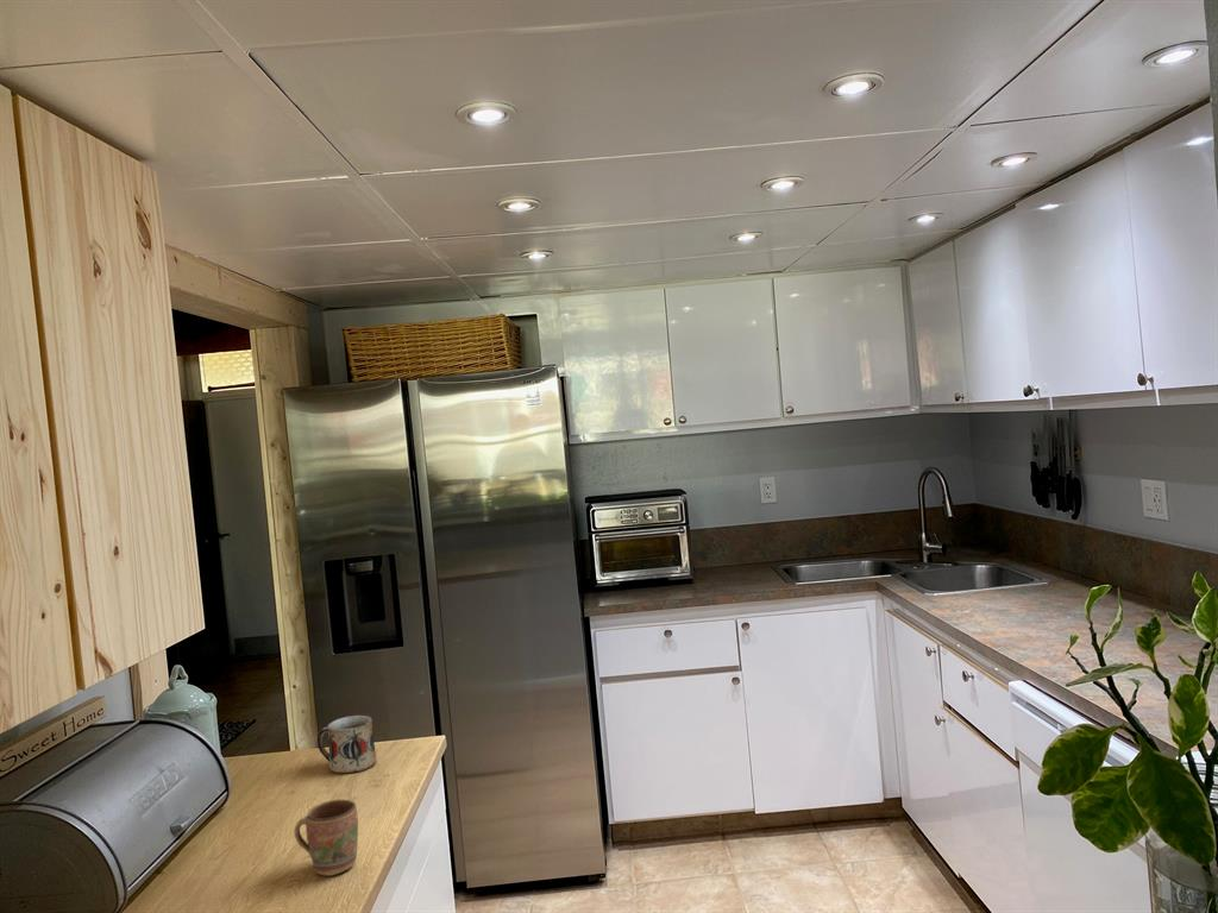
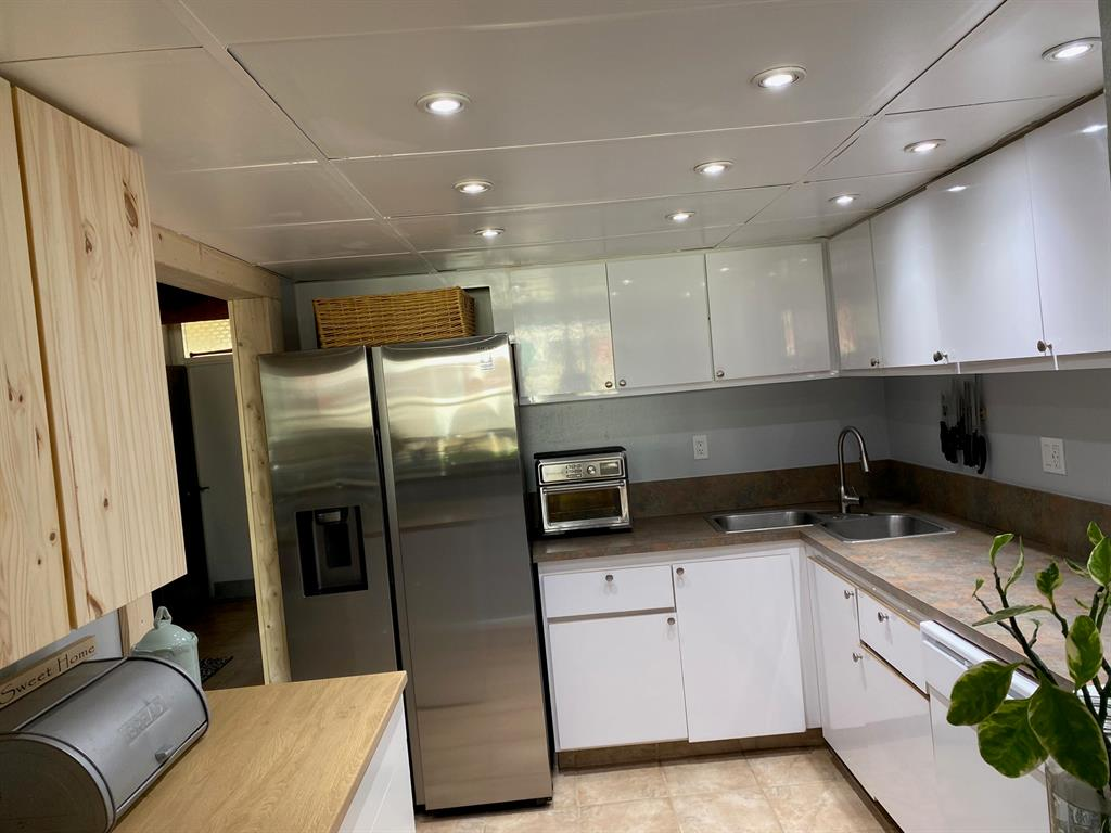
- mug [294,799,359,877]
- mug [316,714,377,775]
